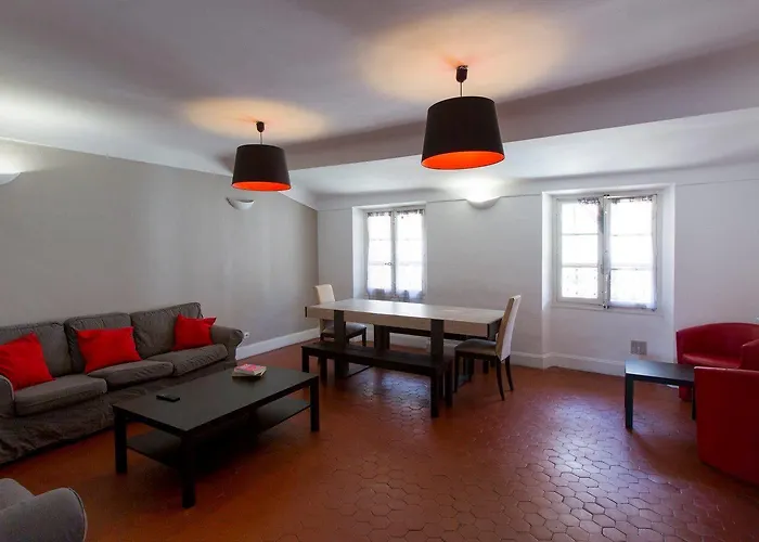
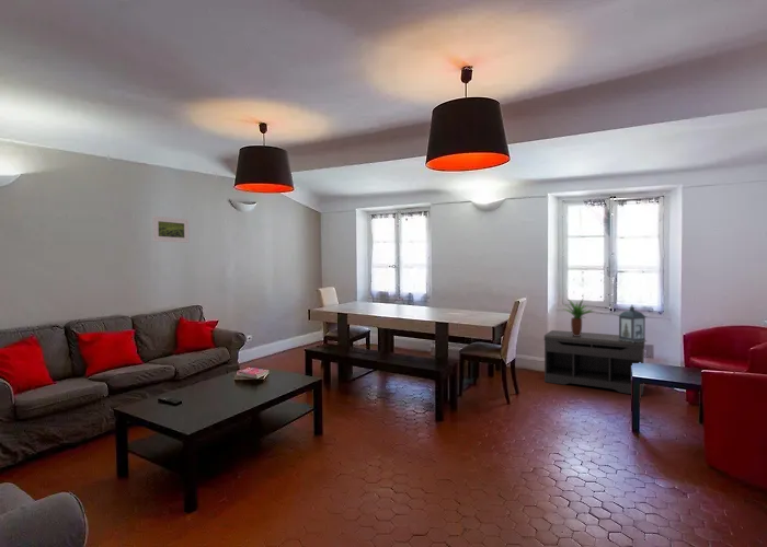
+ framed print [151,214,190,244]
+ lantern [617,304,648,342]
+ bench [543,329,646,396]
+ potted plant [563,296,597,336]
